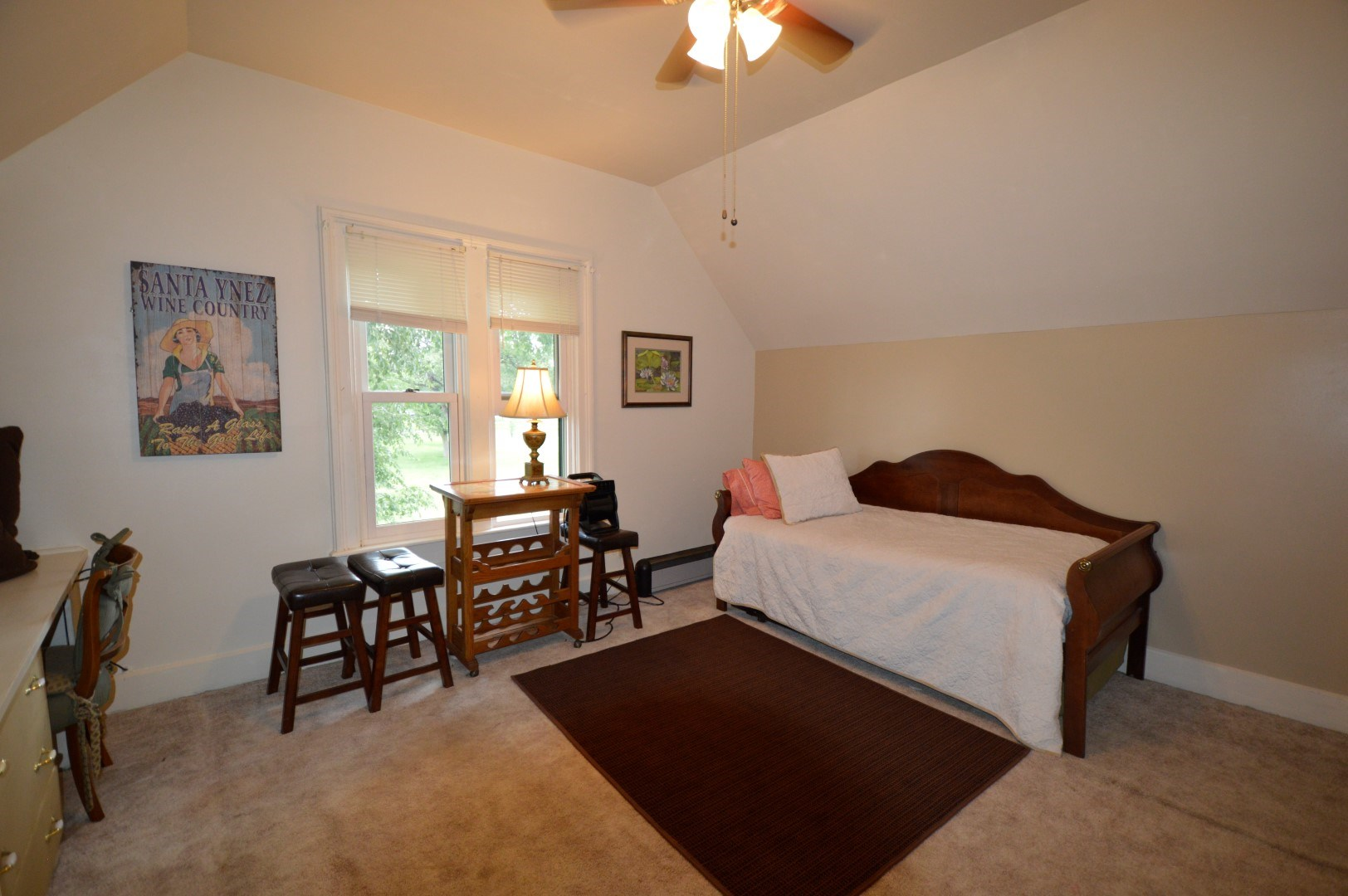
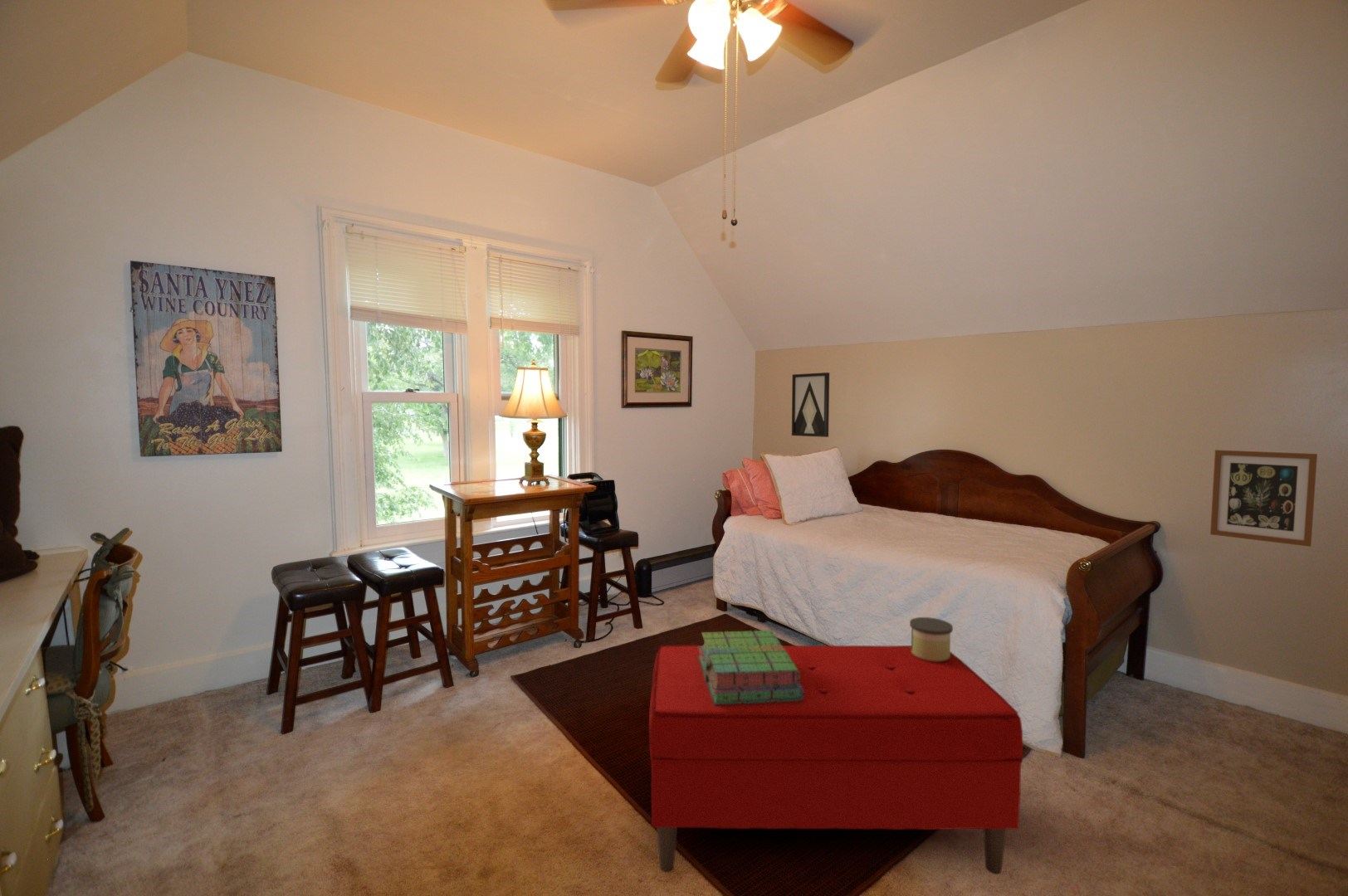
+ stack of books [698,630,803,704]
+ wall art [1209,449,1318,548]
+ bench [648,644,1023,875]
+ wall art [791,372,830,438]
+ candle [909,616,954,661]
